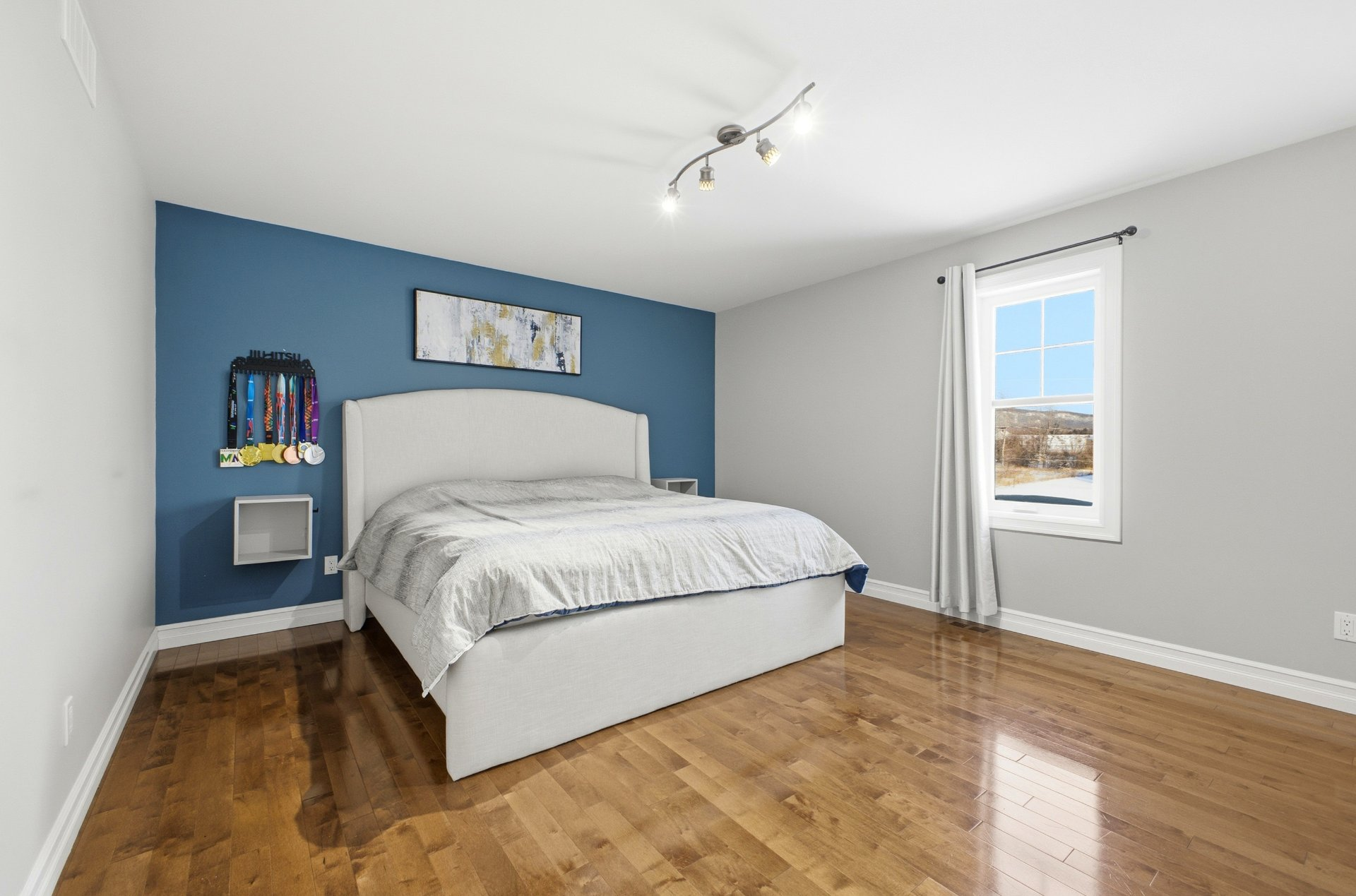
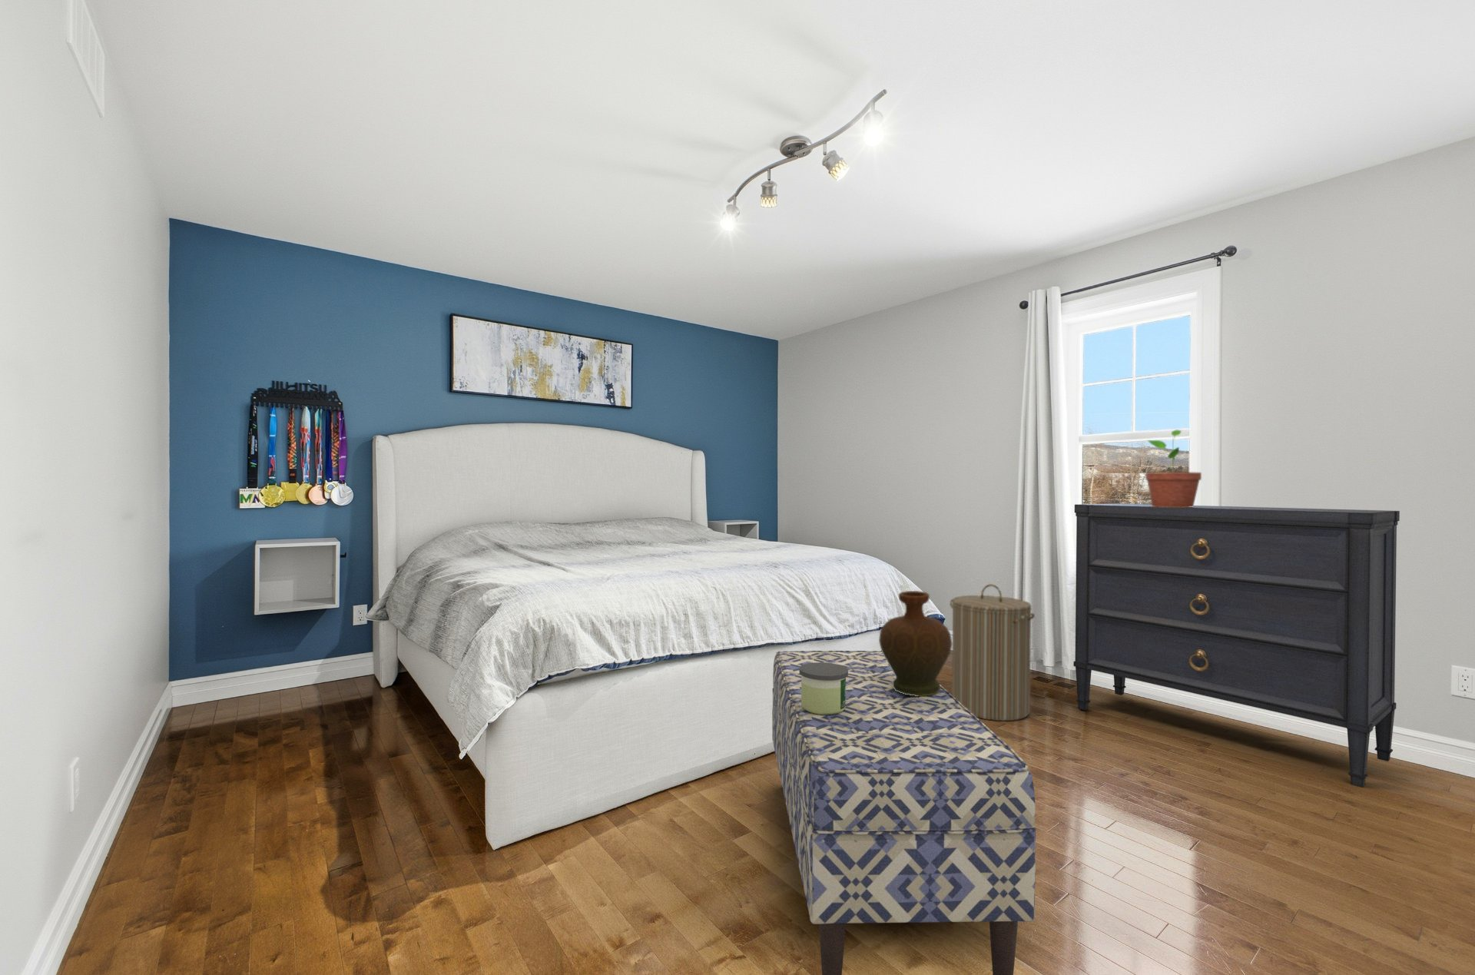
+ bench [771,650,1037,975]
+ decorative vase [878,590,953,696]
+ laundry hamper [949,583,1036,721]
+ dresser [1073,503,1400,788]
+ potted plant [1144,429,1202,507]
+ candle [800,663,848,715]
